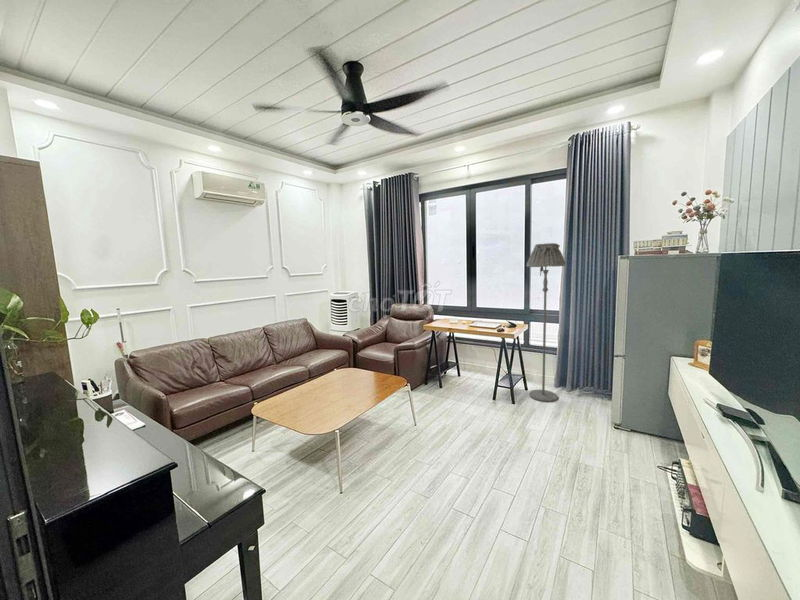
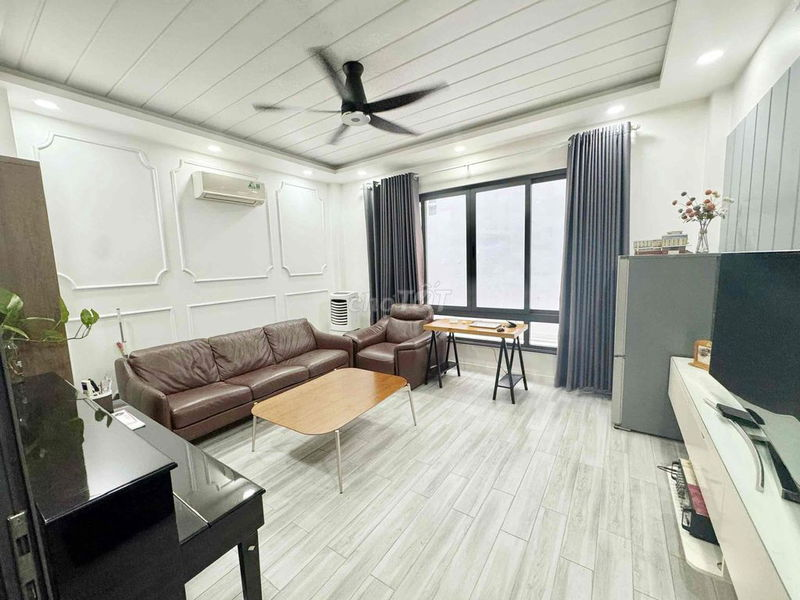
- floor lamp [526,242,566,403]
